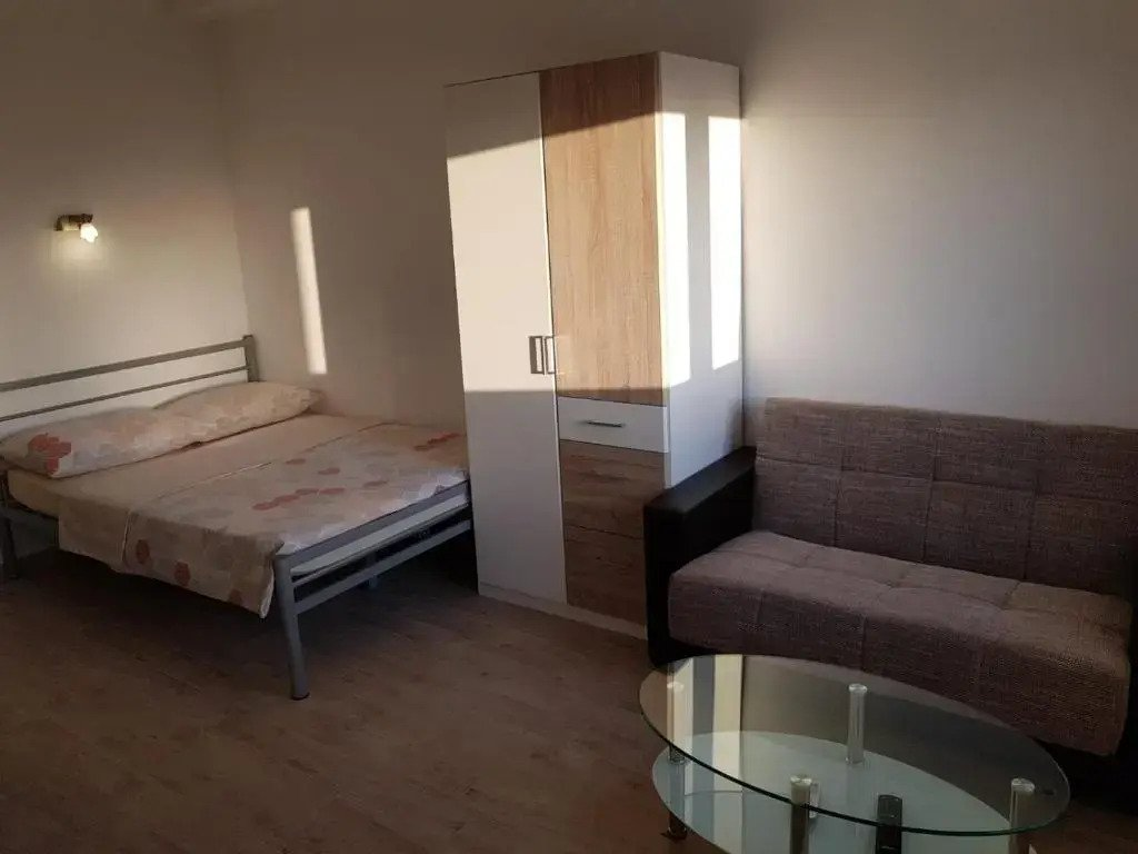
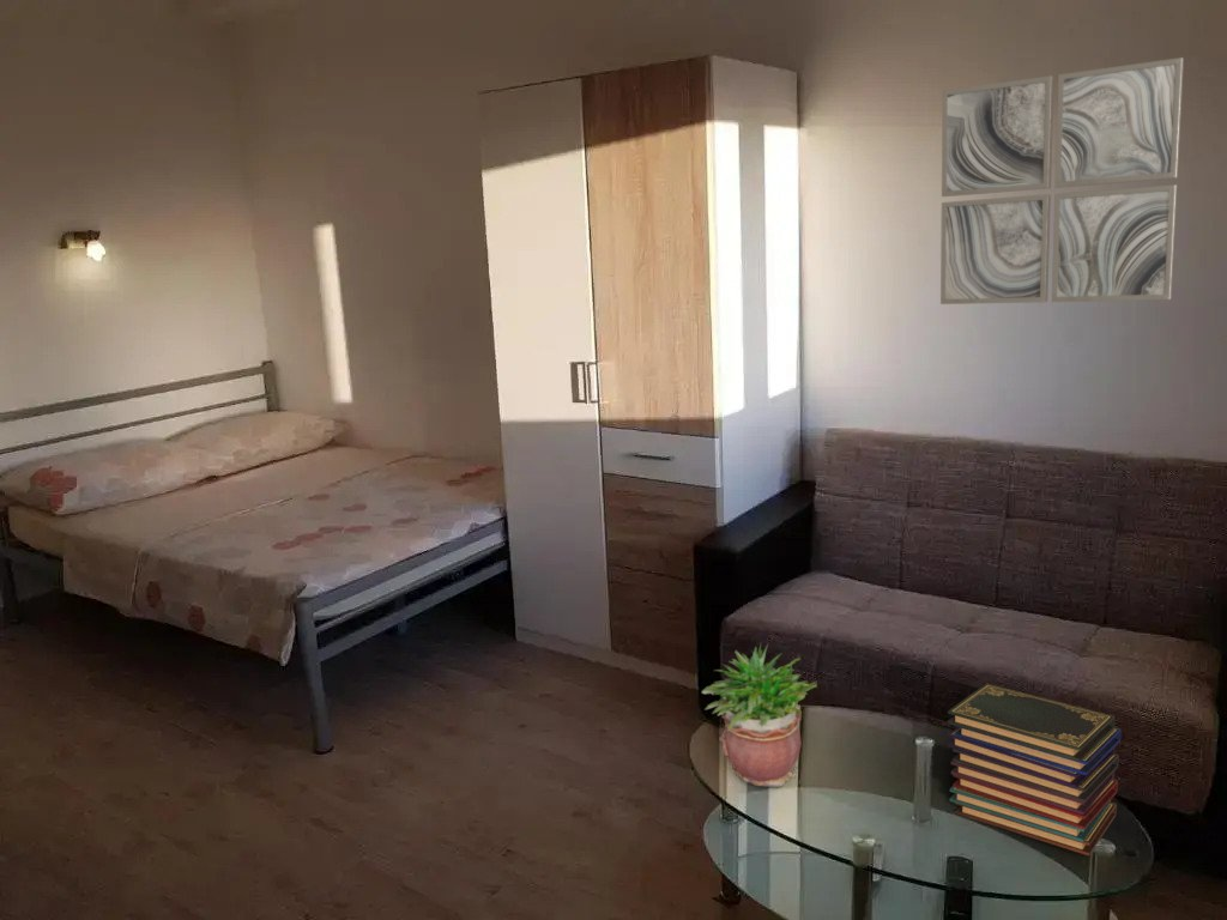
+ book stack [947,682,1122,857]
+ potted plant [701,643,818,788]
+ wall art [939,56,1185,305]
